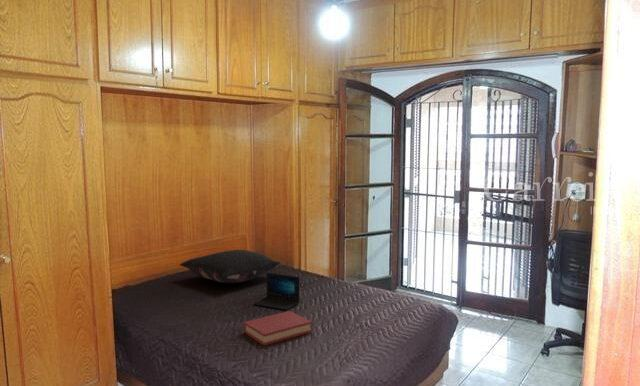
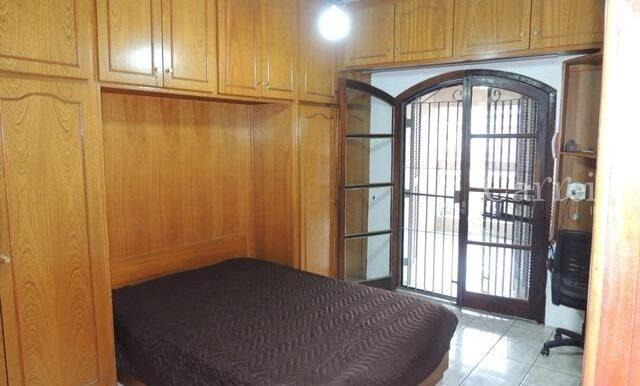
- laptop [252,272,300,311]
- pillow [179,249,282,284]
- hardback book [242,310,312,347]
